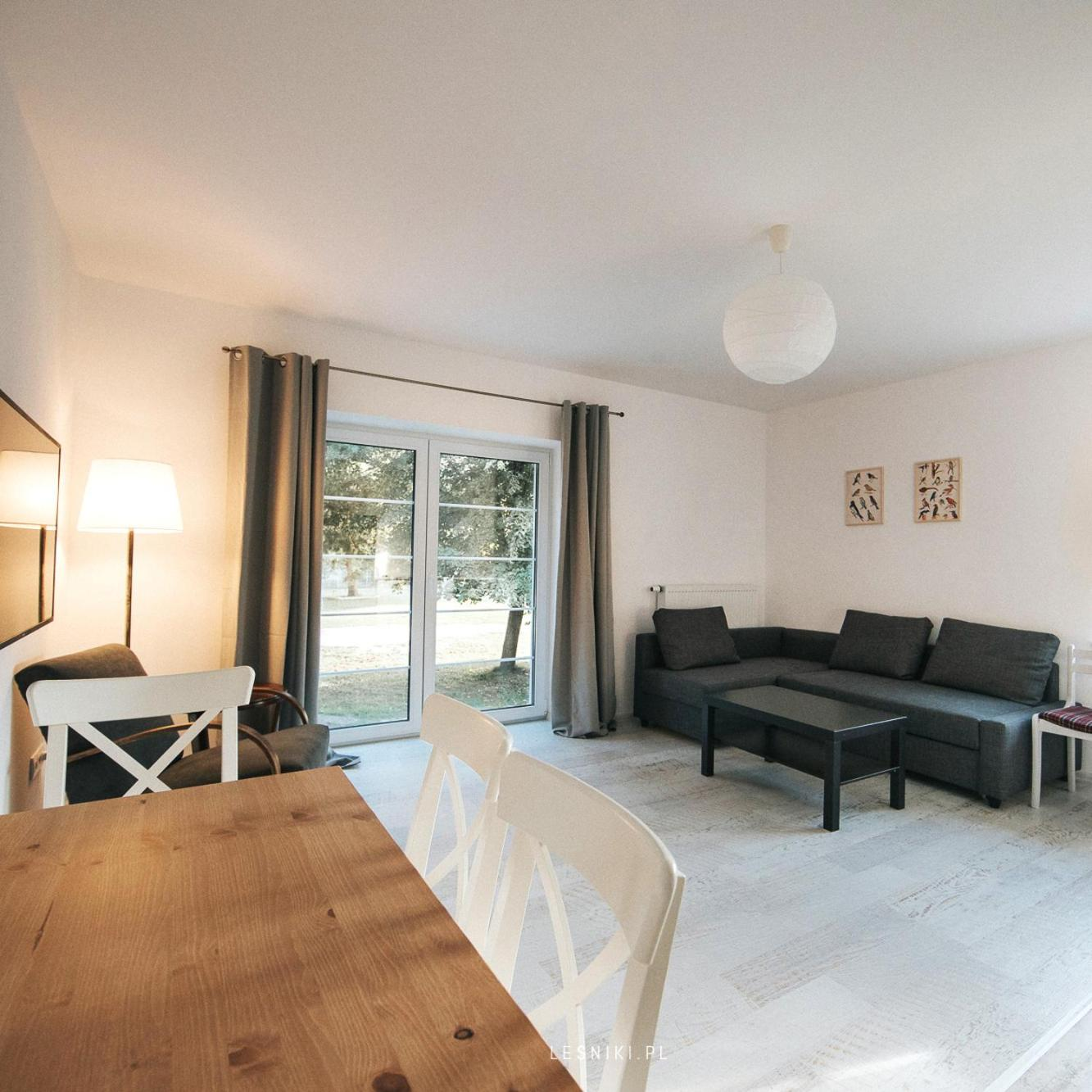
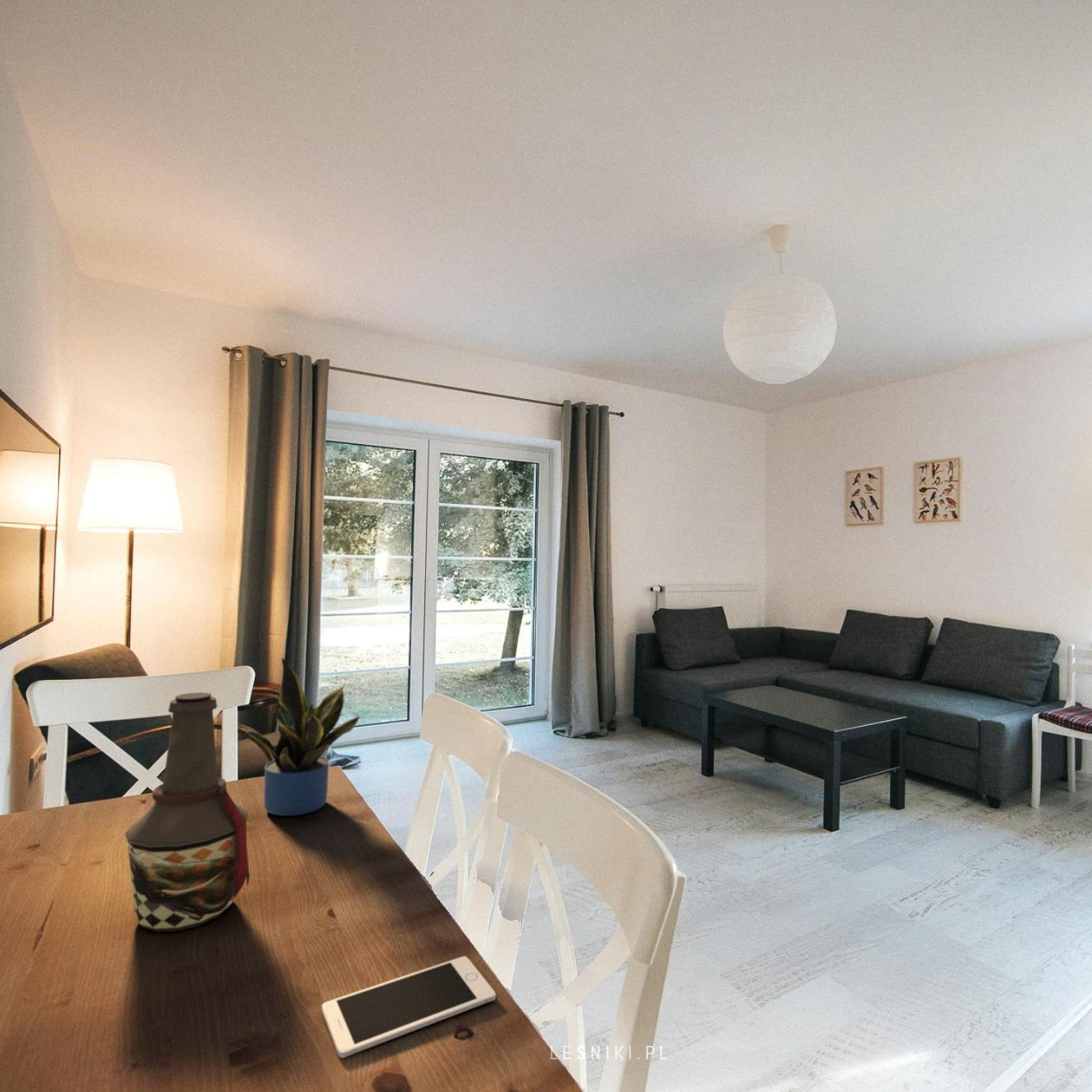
+ bottle [124,691,251,932]
+ cell phone [321,955,496,1058]
+ potted plant [245,657,360,817]
